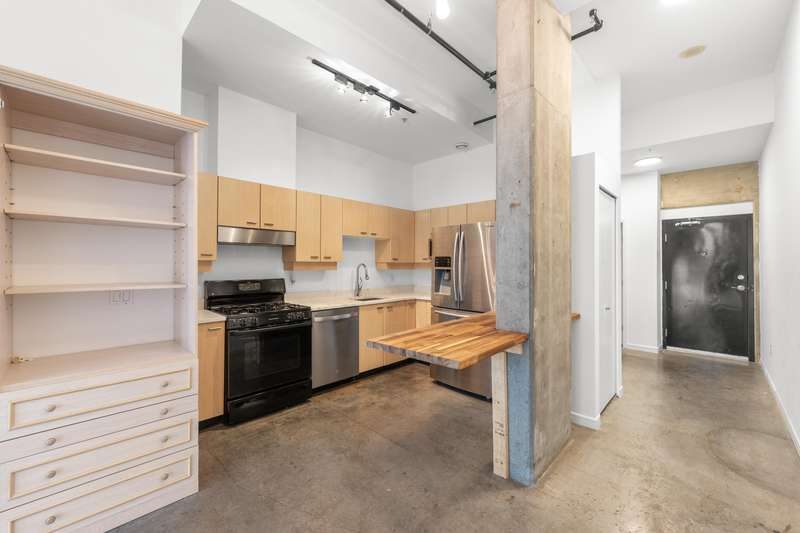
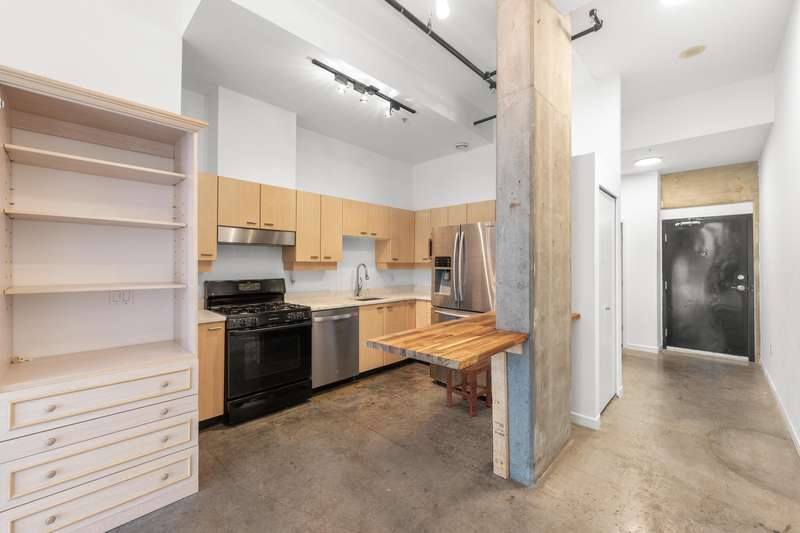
+ stool [445,359,493,417]
